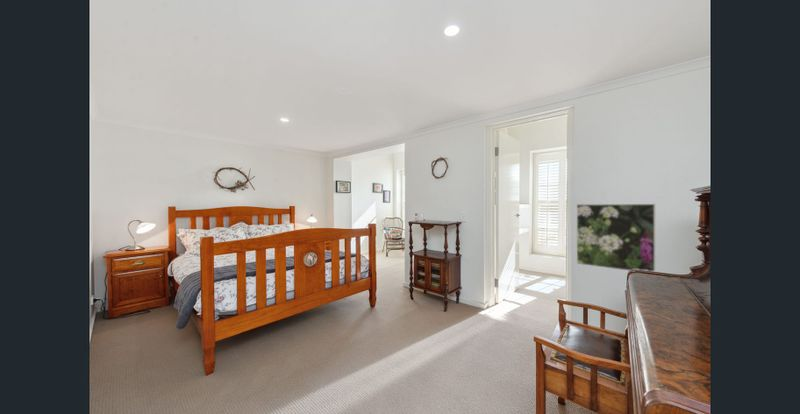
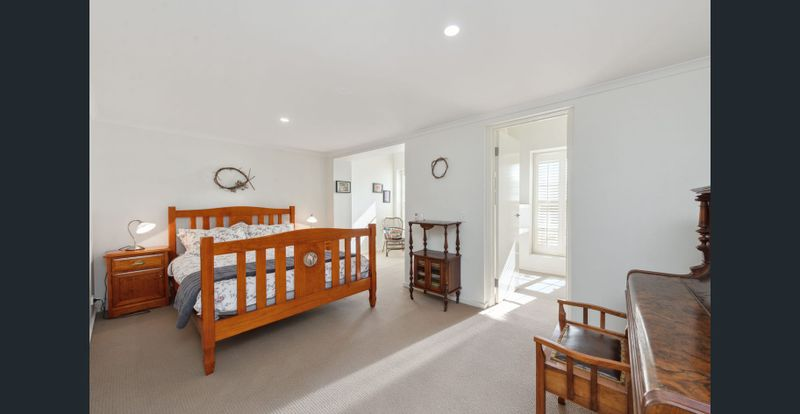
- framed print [576,203,657,272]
